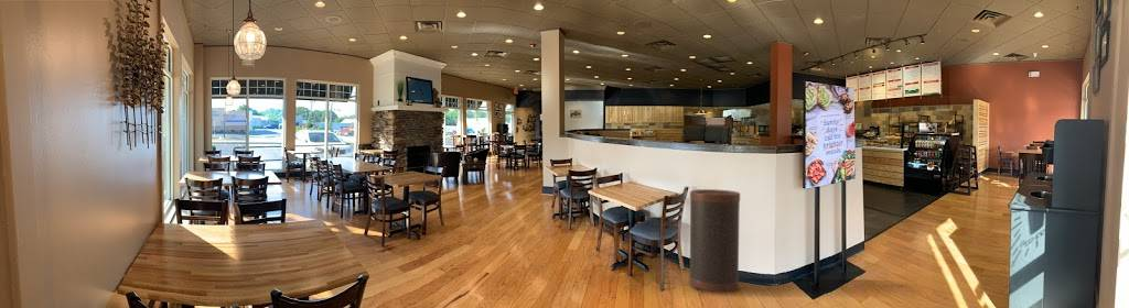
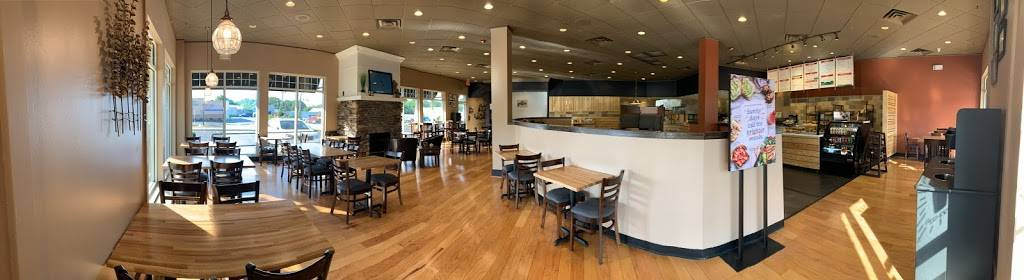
- trash can [688,188,741,294]
